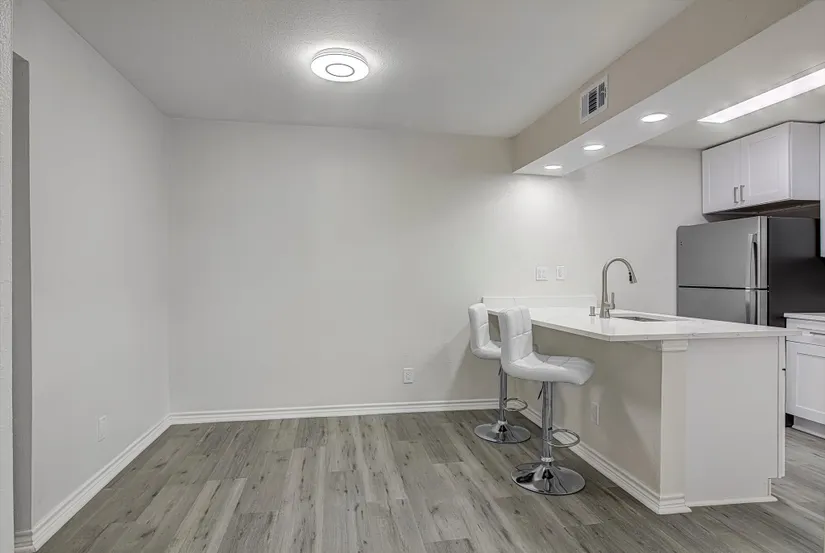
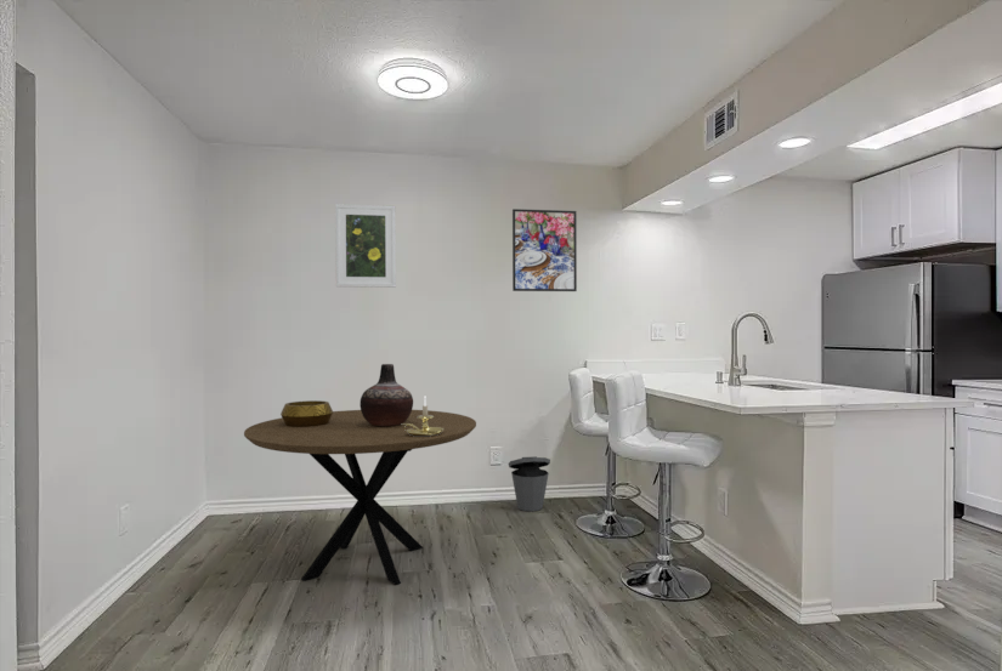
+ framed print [511,207,578,292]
+ vase [358,363,414,426]
+ candle holder [401,397,443,437]
+ trash can [508,455,551,512]
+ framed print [334,203,397,289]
+ decorative bowl [279,399,334,427]
+ dining table [243,409,477,586]
